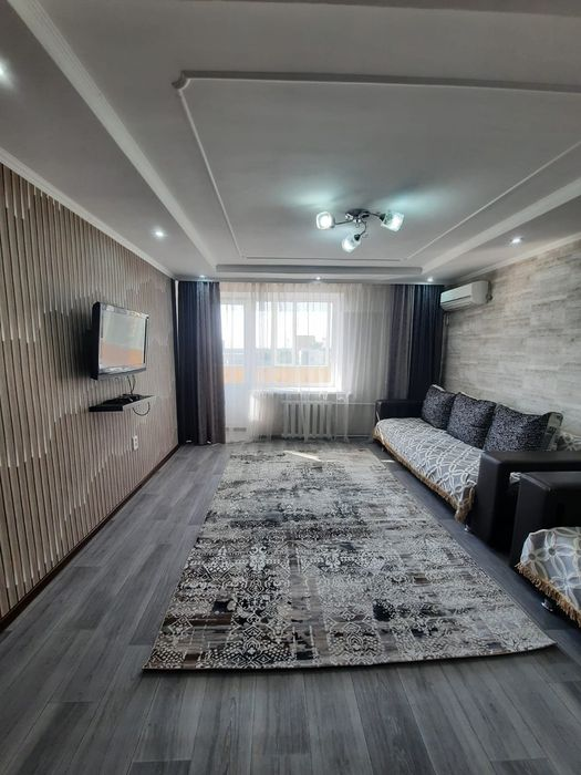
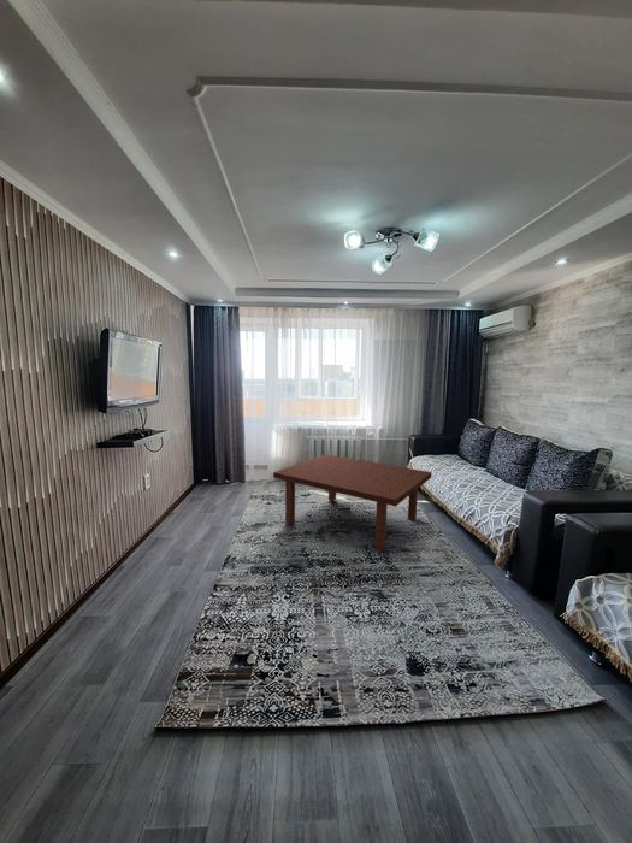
+ coffee table [272,453,433,553]
